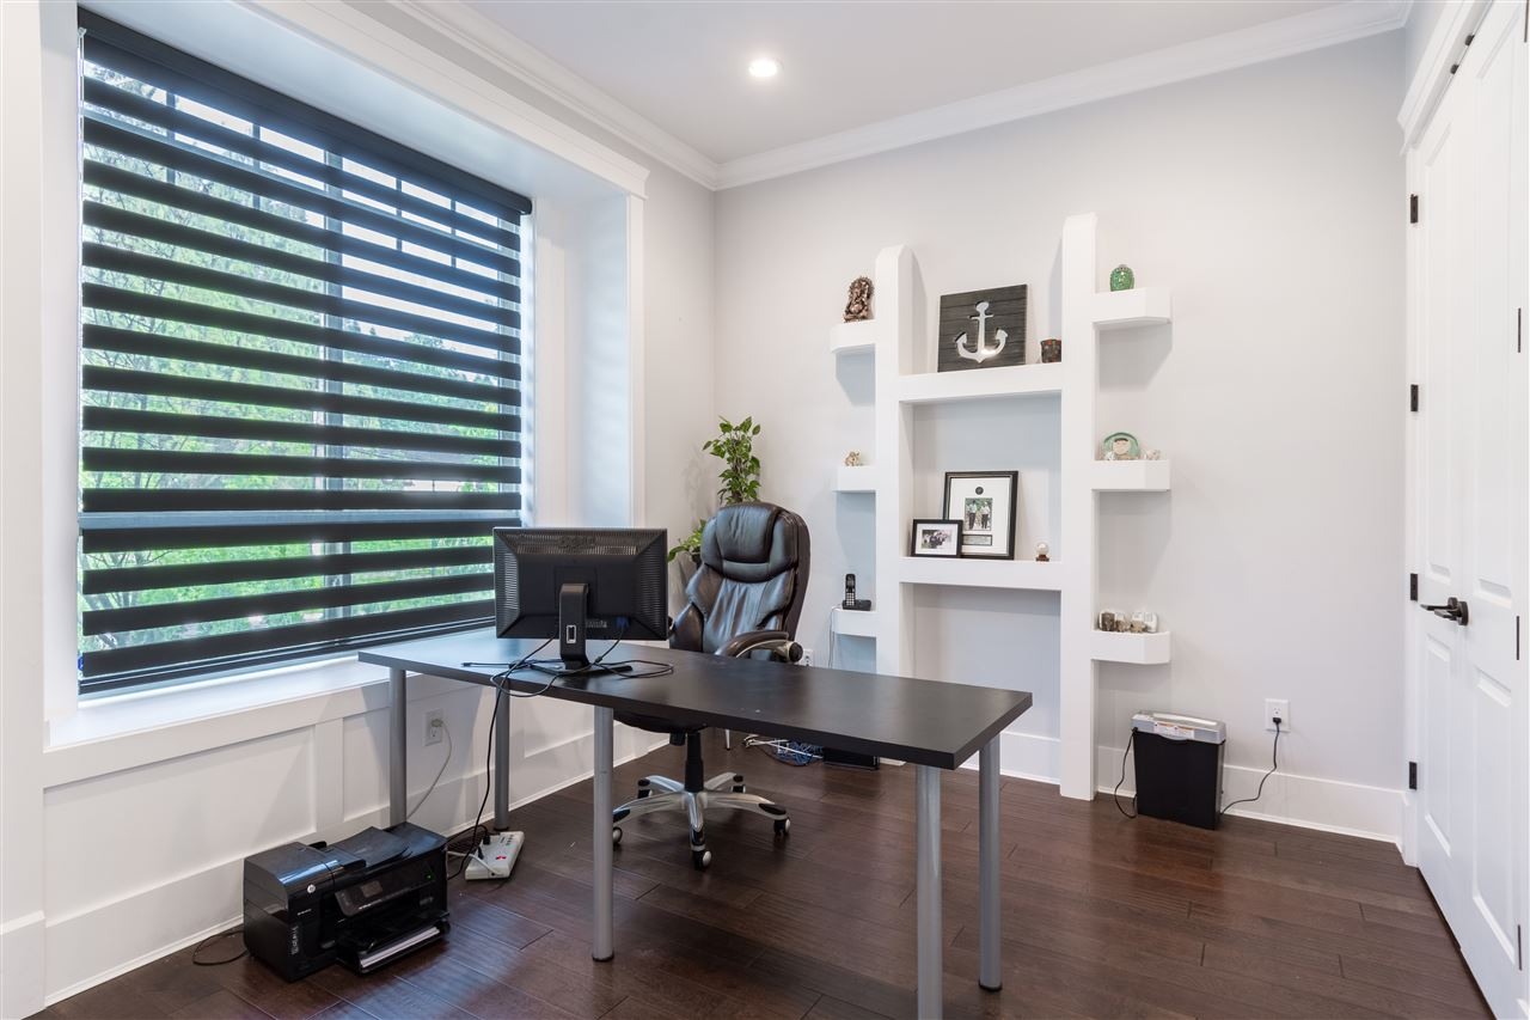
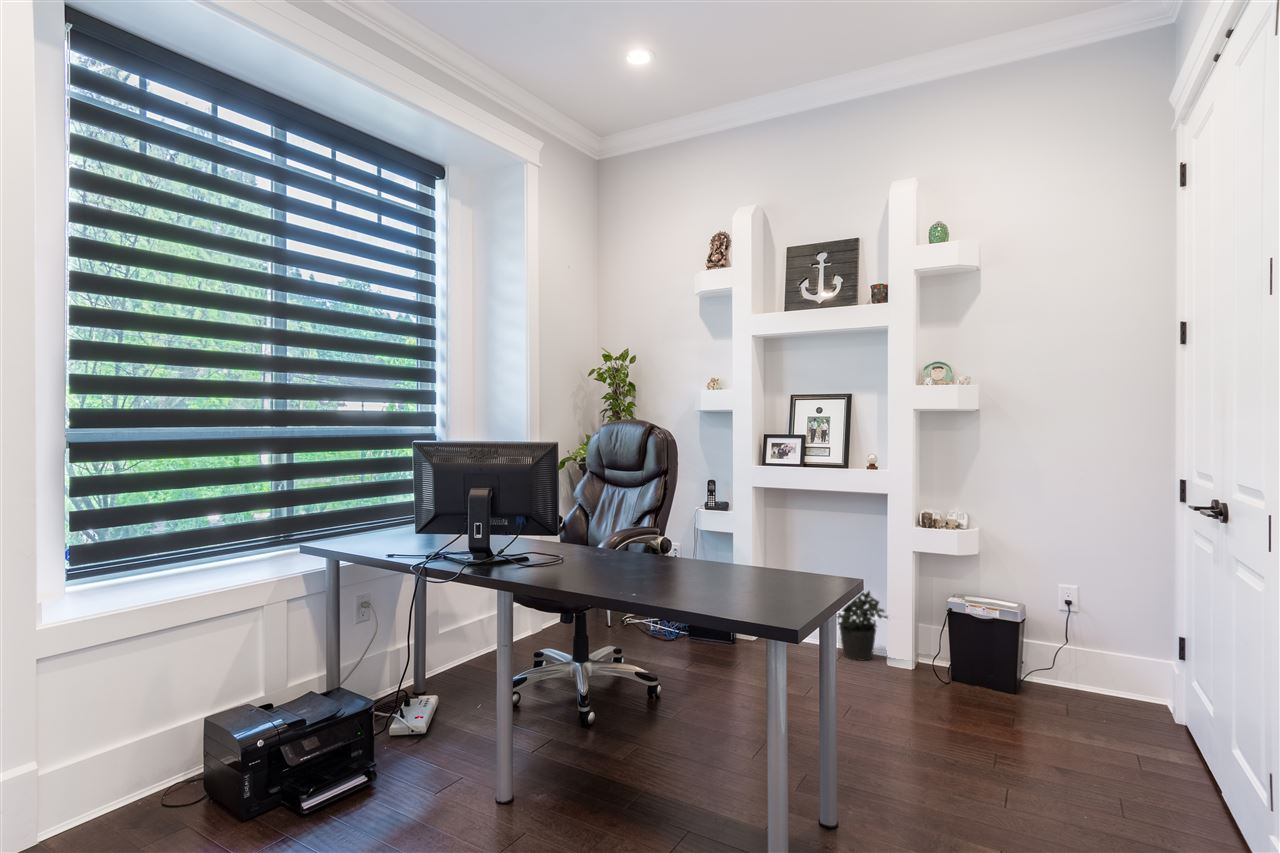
+ potted plant [836,589,889,662]
